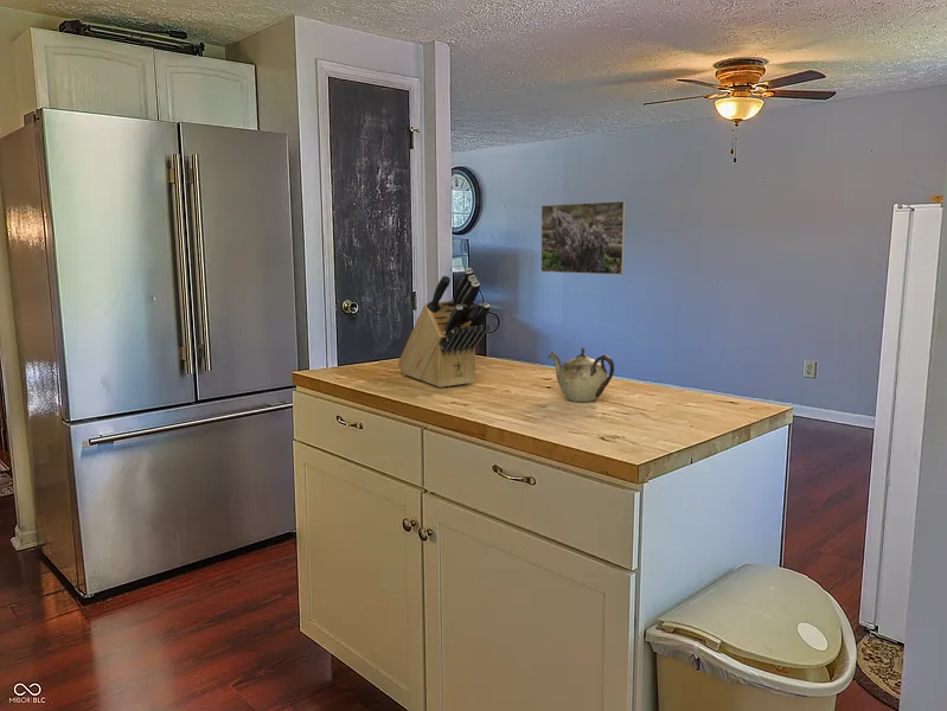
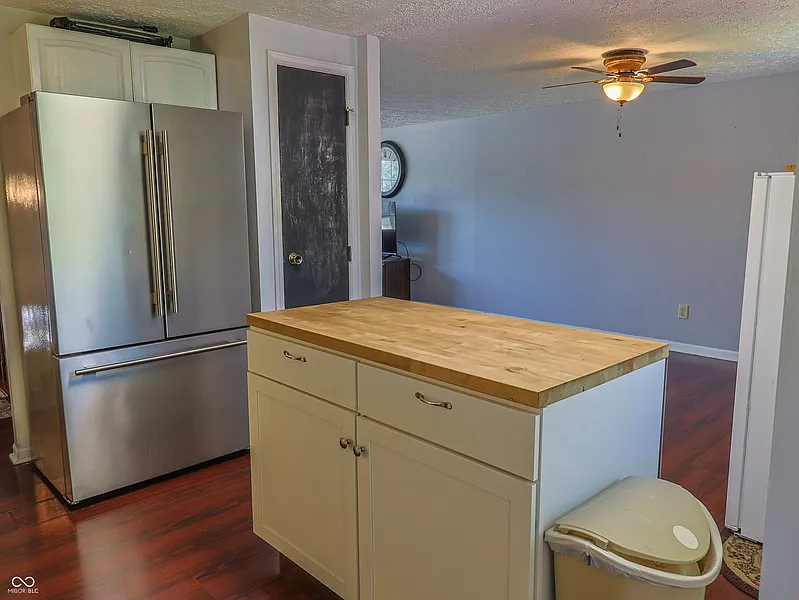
- knife block [397,267,491,389]
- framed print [540,200,627,276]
- teapot [546,346,615,403]
